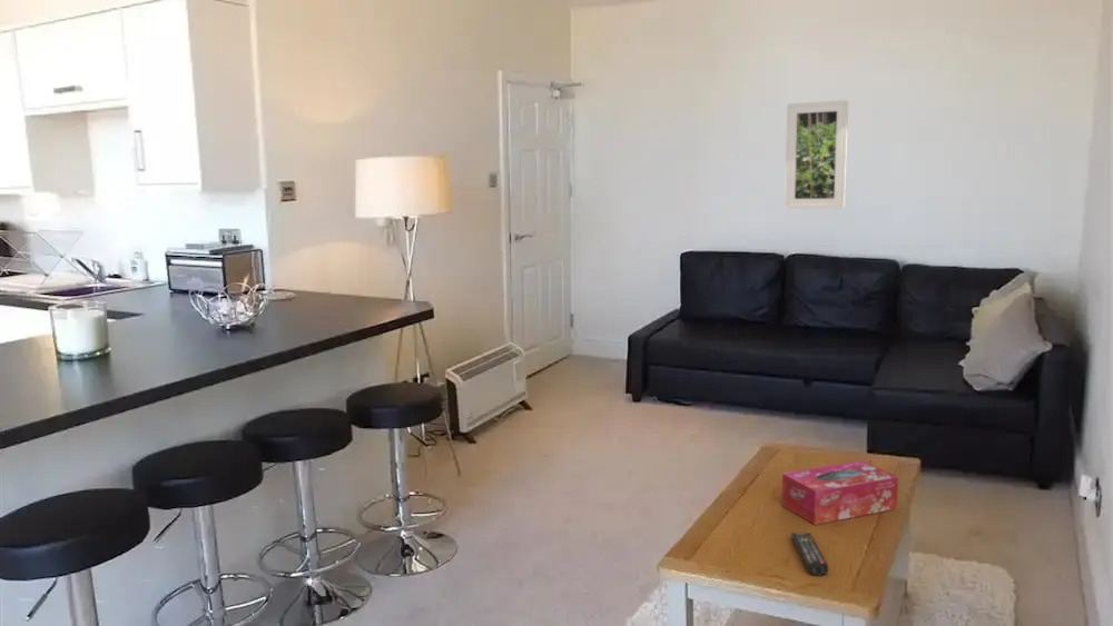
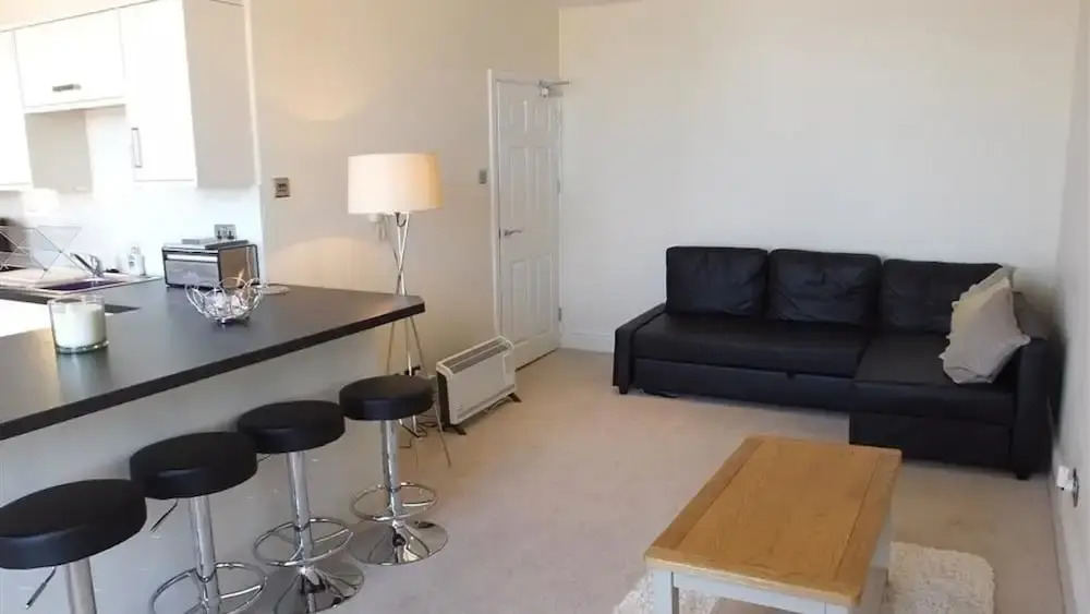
- tissue box [780,459,899,526]
- remote control [790,531,829,576]
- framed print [784,99,849,210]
